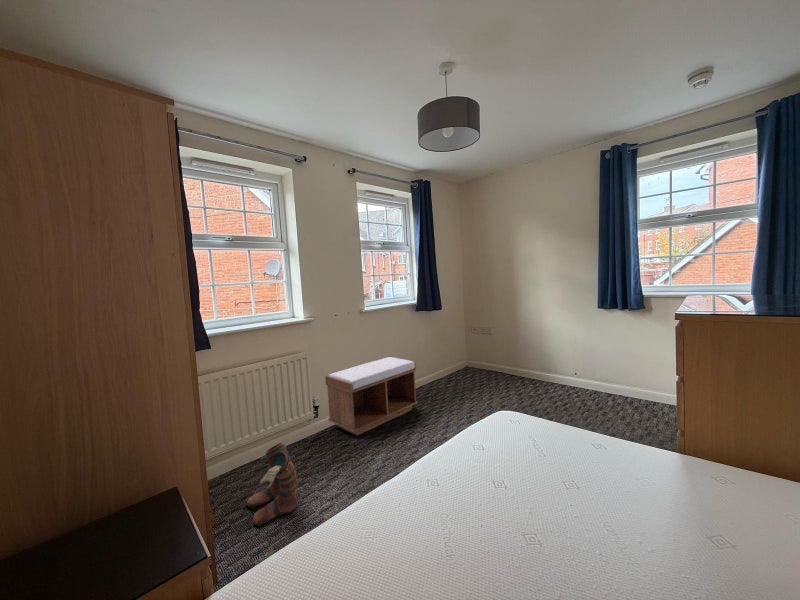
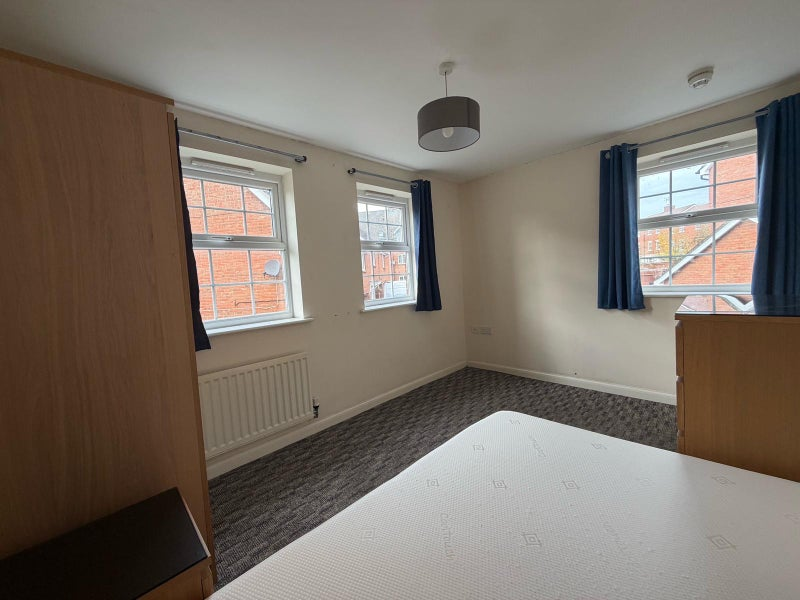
- boots [246,442,299,527]
- bench [324,356,419,437]
